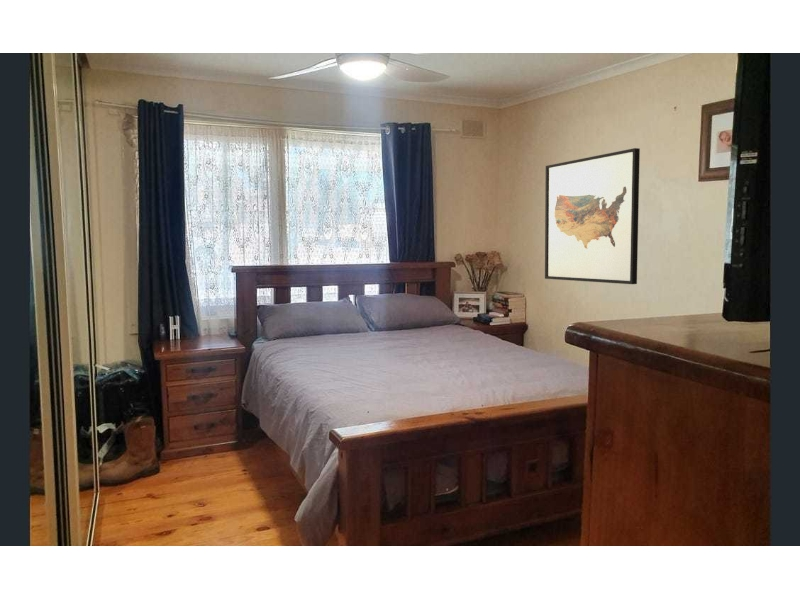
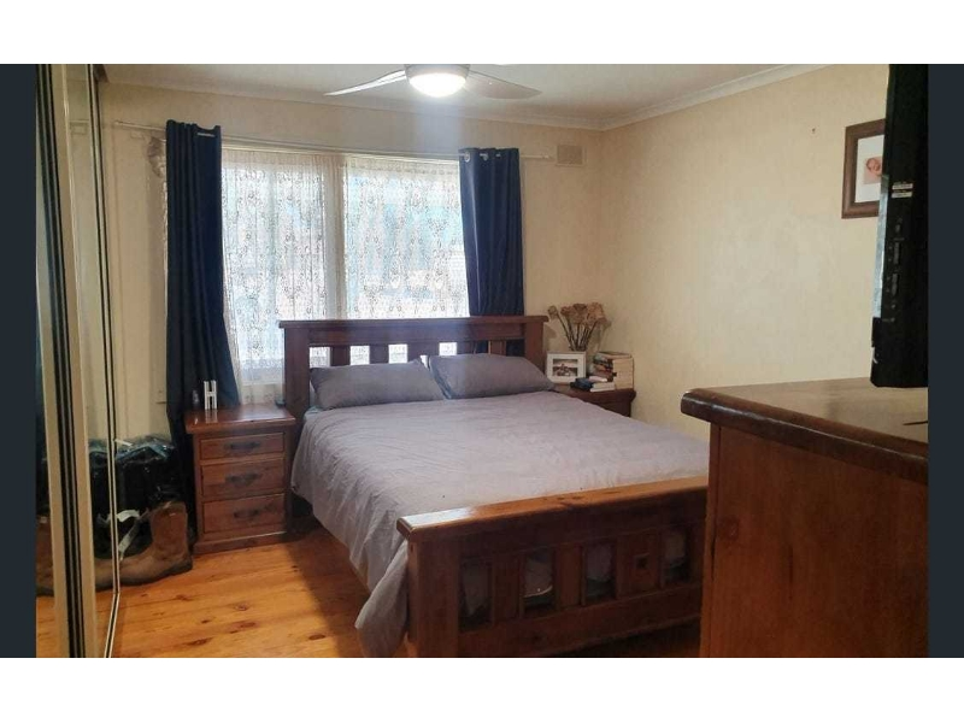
- wall art [544,147,641,285]
